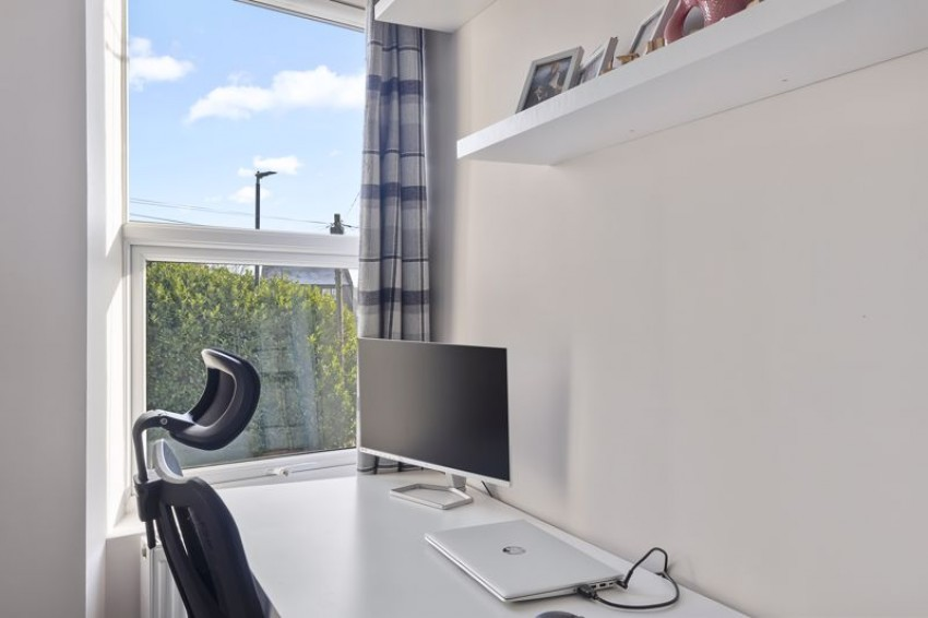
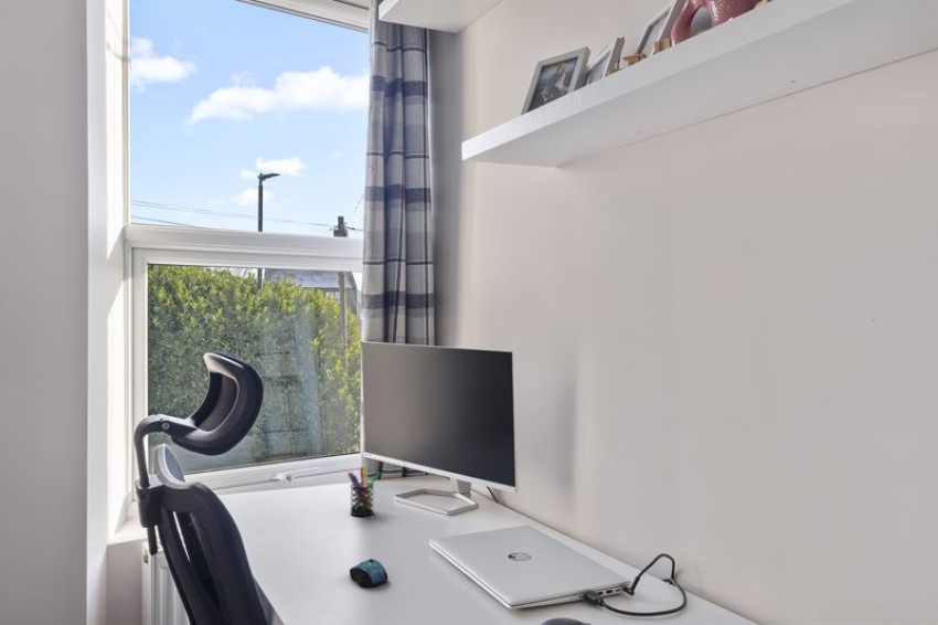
+ computer mouse [349,558,388,587]
+ pen holder [347,465,381,517]
